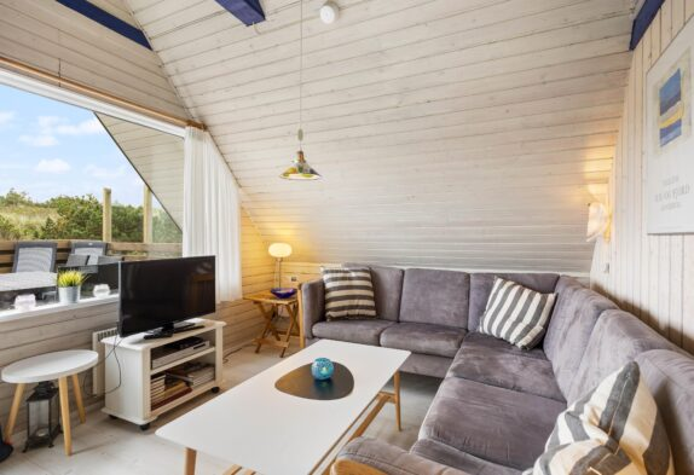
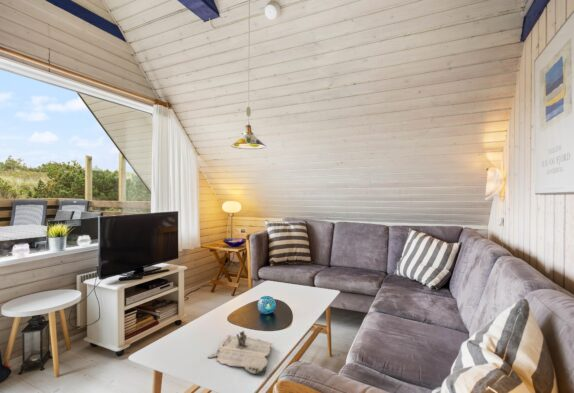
+ magazine [207,330,274,376]
